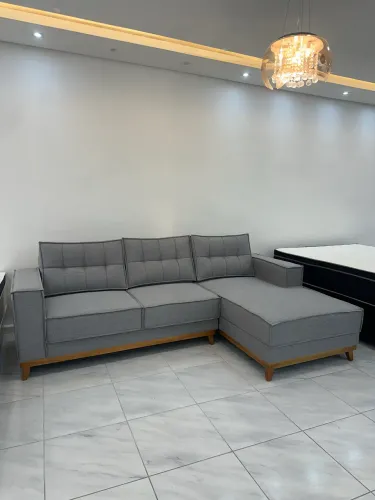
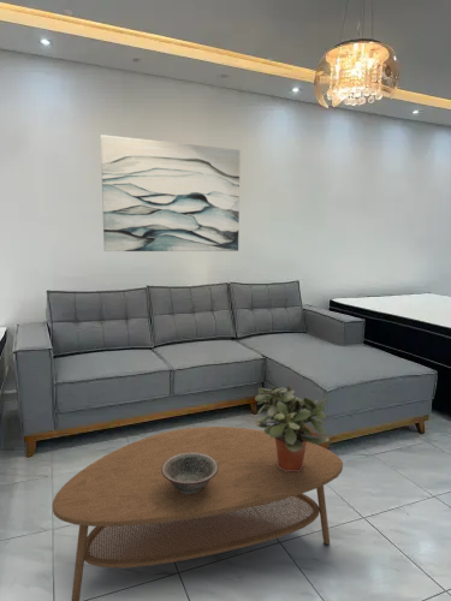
+ decorative bowl [161,453,218,494]
+ coffee table [52,426,344,601]
+ potted plant [254,385,331,471]
+ wall art [100,133,242,252]
